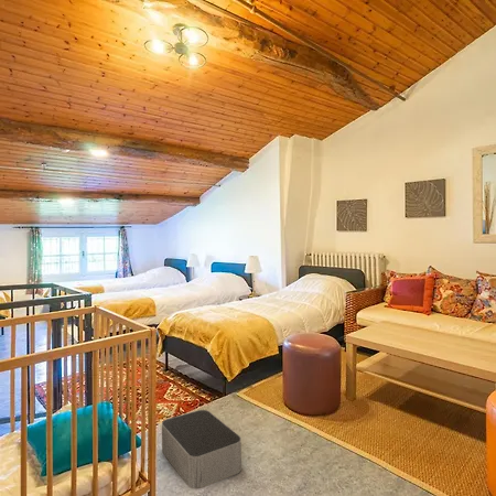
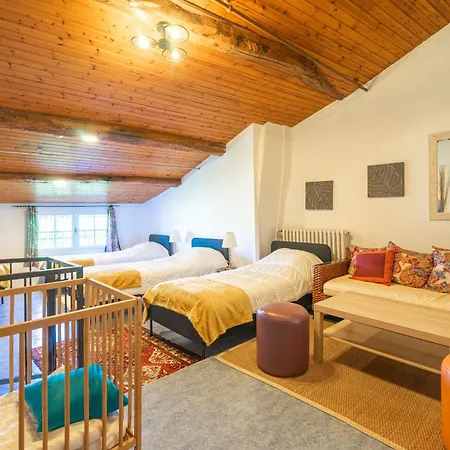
- storage bin [161,409,242,490]
